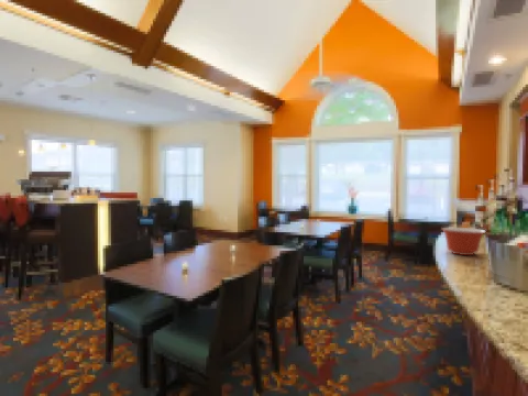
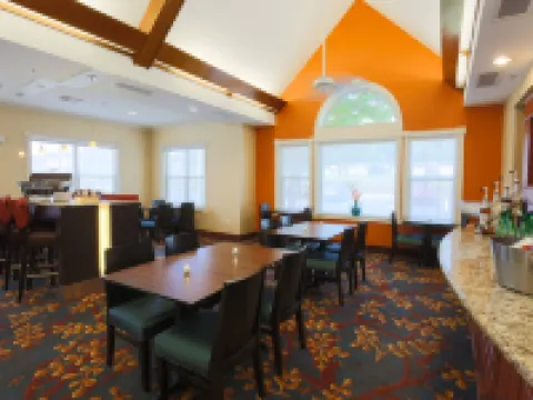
- mixing bowl [441,227,487,256]
